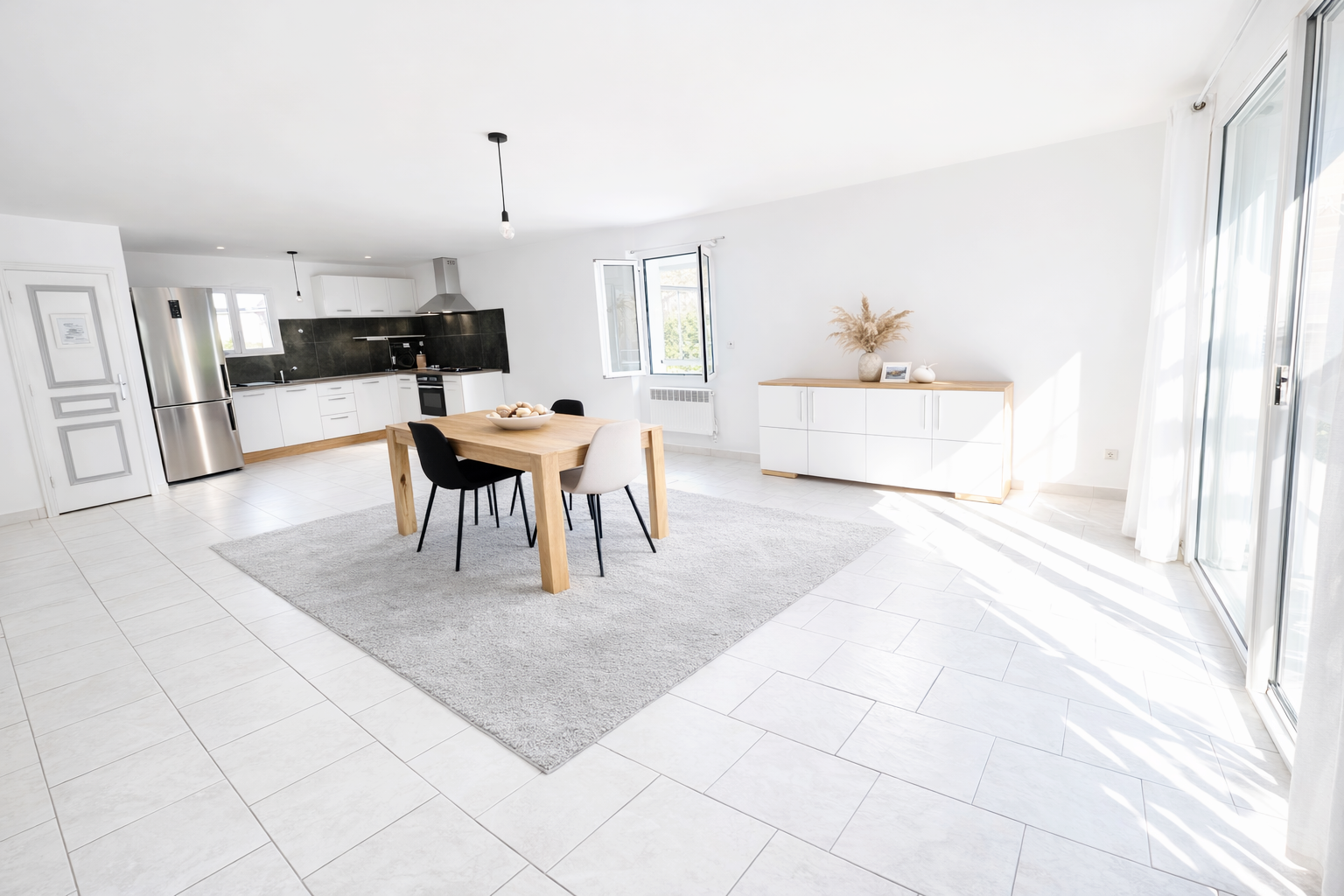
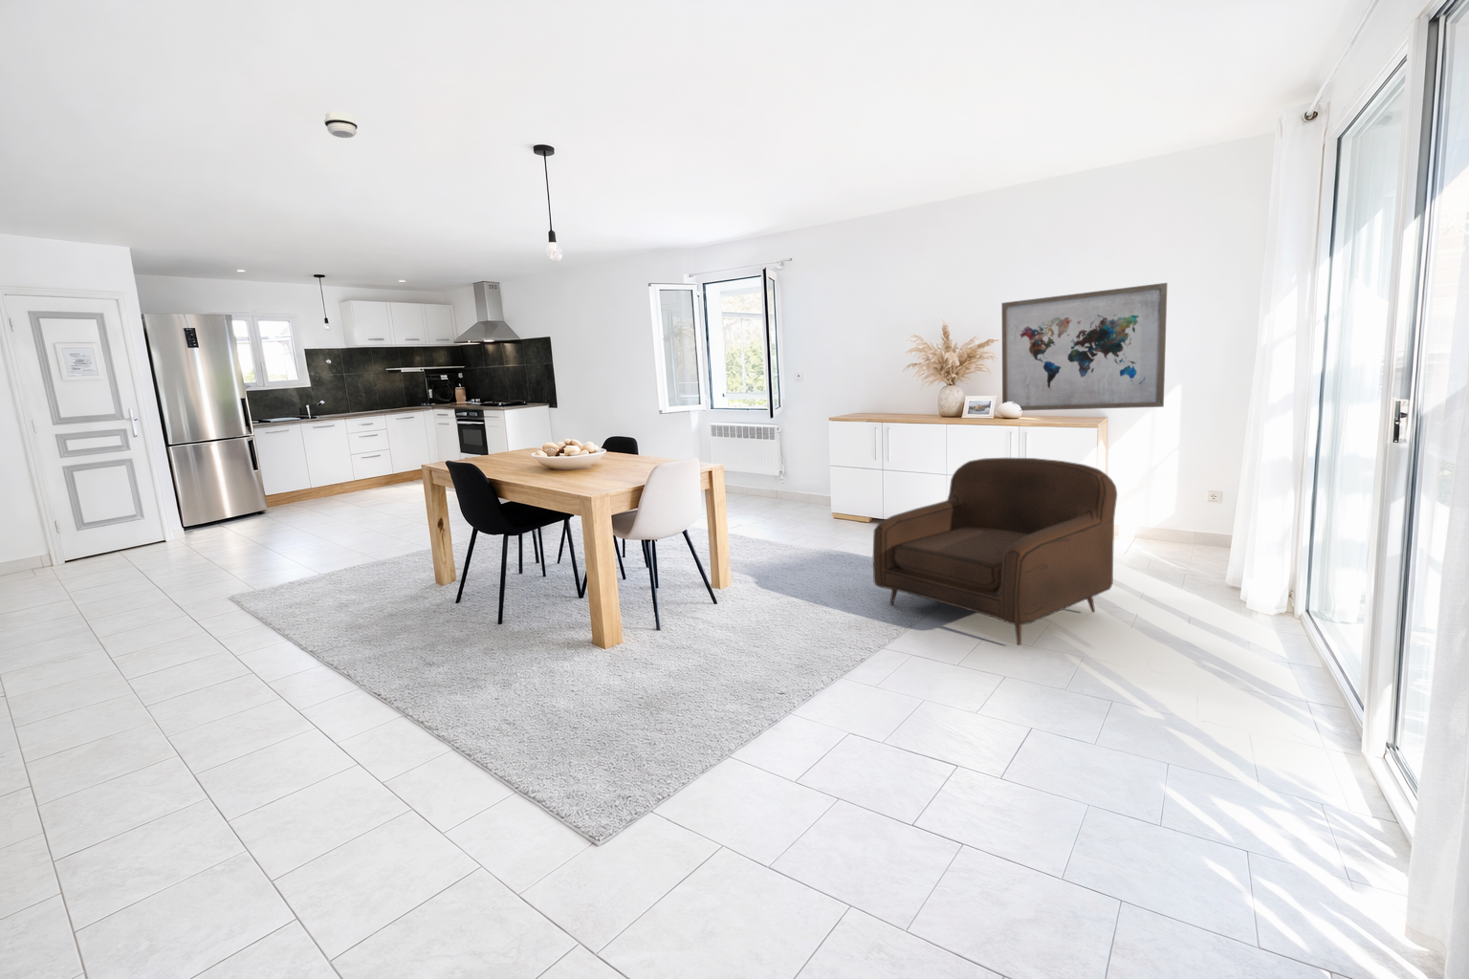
+ armchair [872,457,1118,646]
+ wall art [1001,282,1168,411]
+ smoke detector [324,111,359,139]
